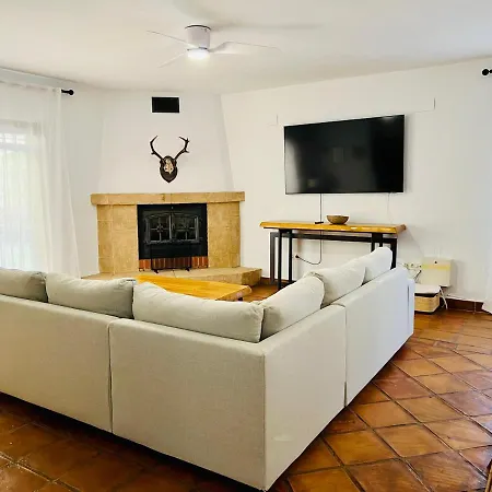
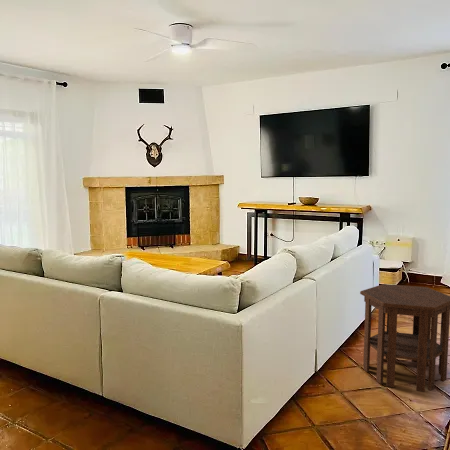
+ side table [359,283,450,393]
